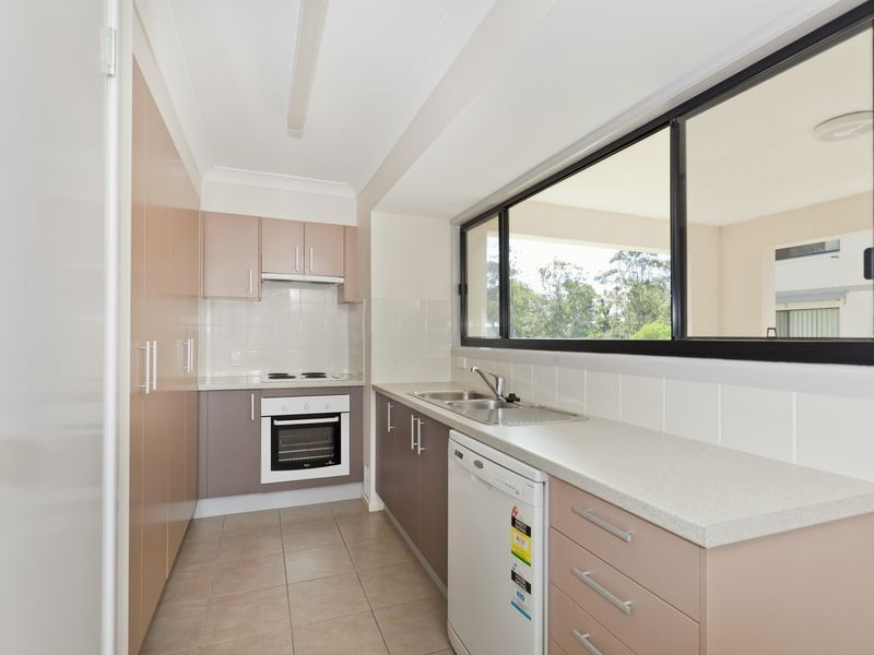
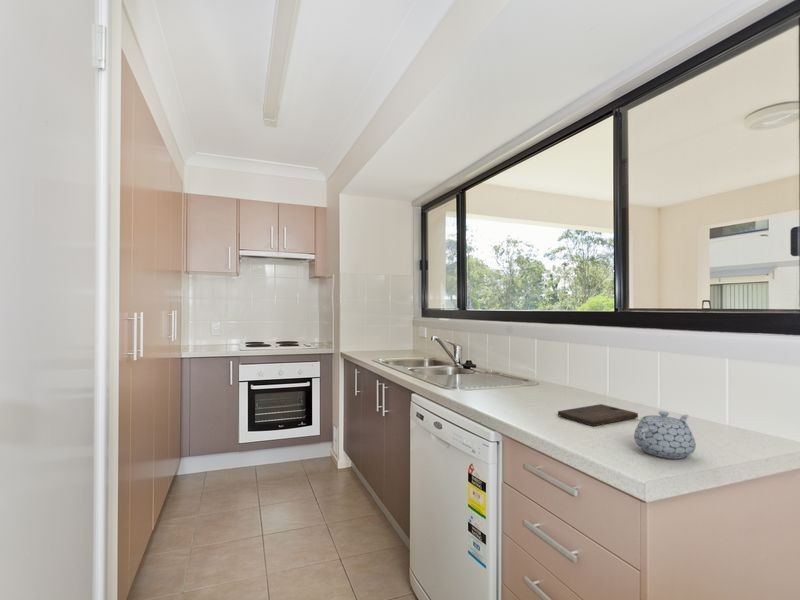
+ teapot [633,410,697,460]
+ cutting board [557,403,639,427]
